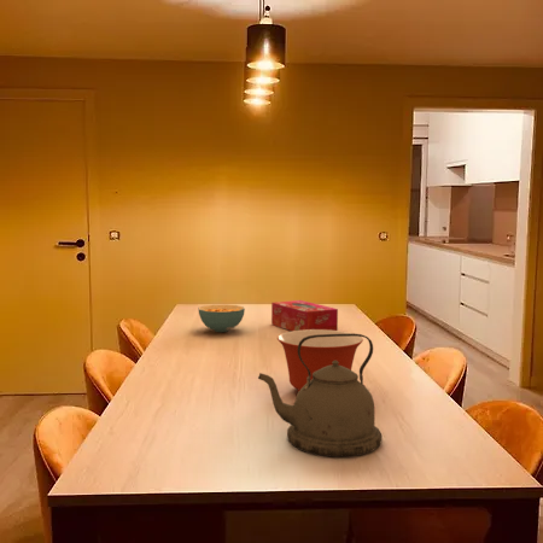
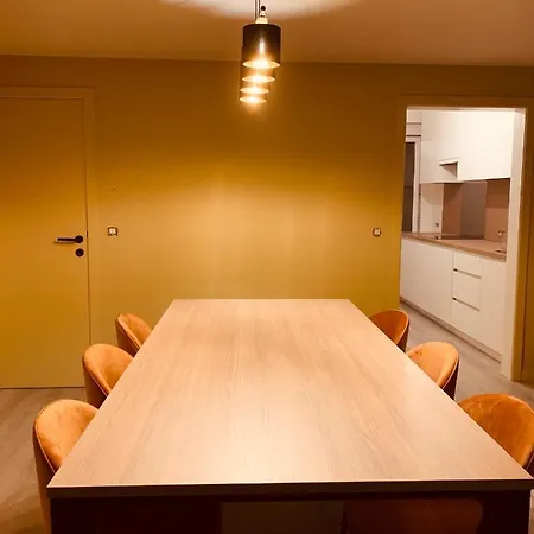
- tissue box [270,299,339,332]
- kettle [257,332,383,459]
- cereal bowl [198,304,246,333]
- mixing bowl [276,329,364,392]
